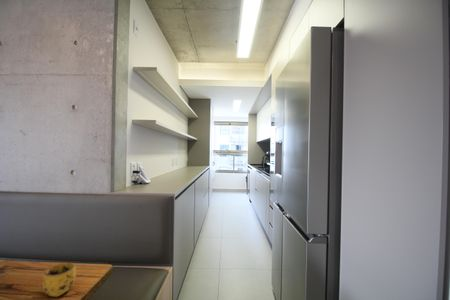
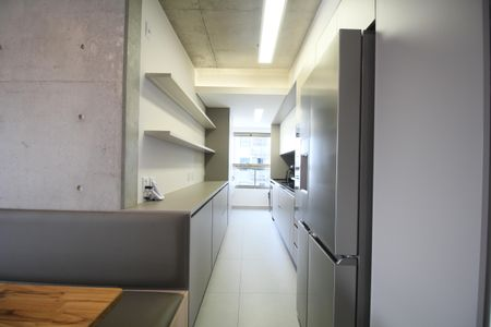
- mug [42,262,77,298]
